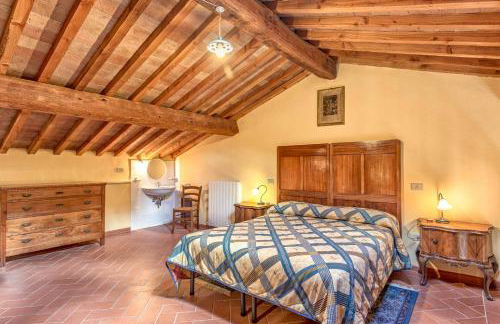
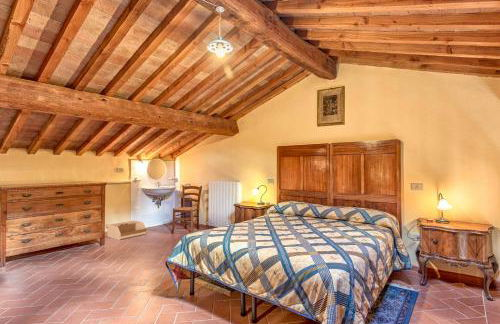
+ storage bin [105,219,147,241]
